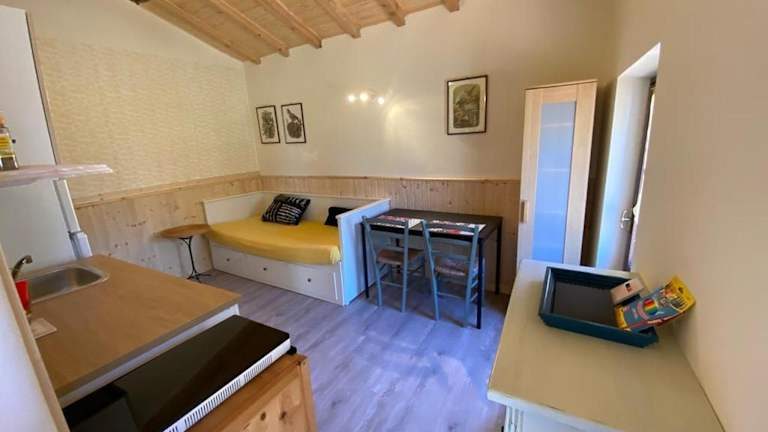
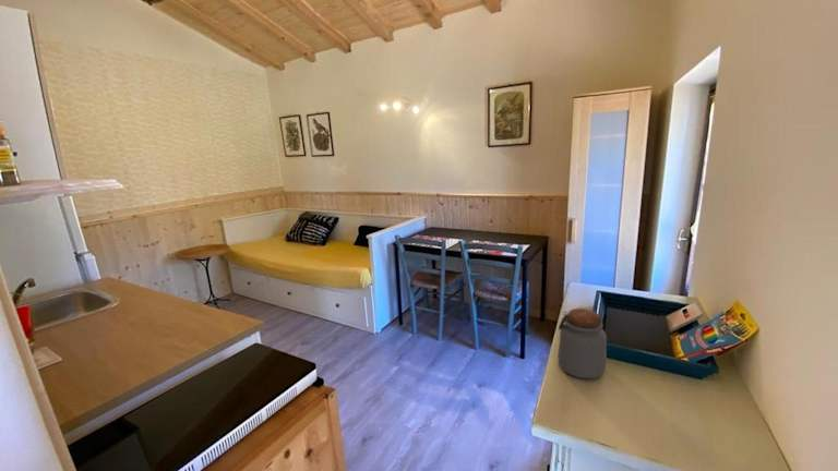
+ jar [556,307,608,379]
